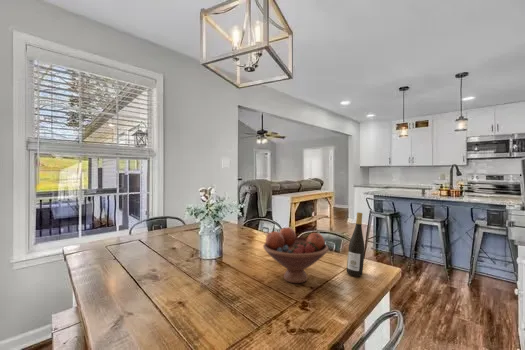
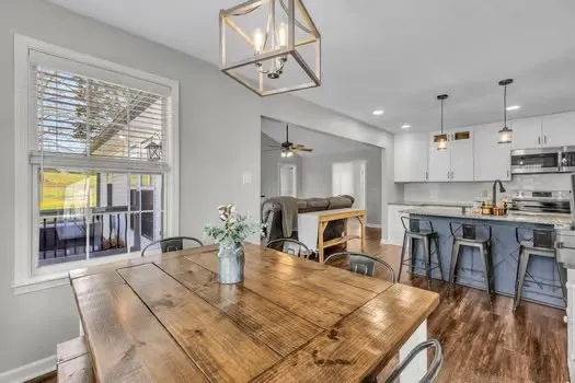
- wine bottle [346,211,366,277]
- fruit bowl [262,226,330,284]
